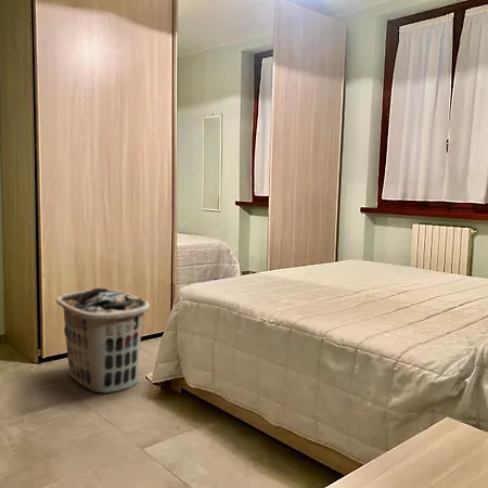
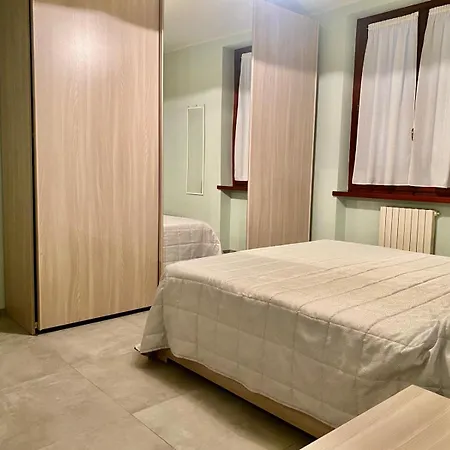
- clothes hamper [55,287,151,394]
